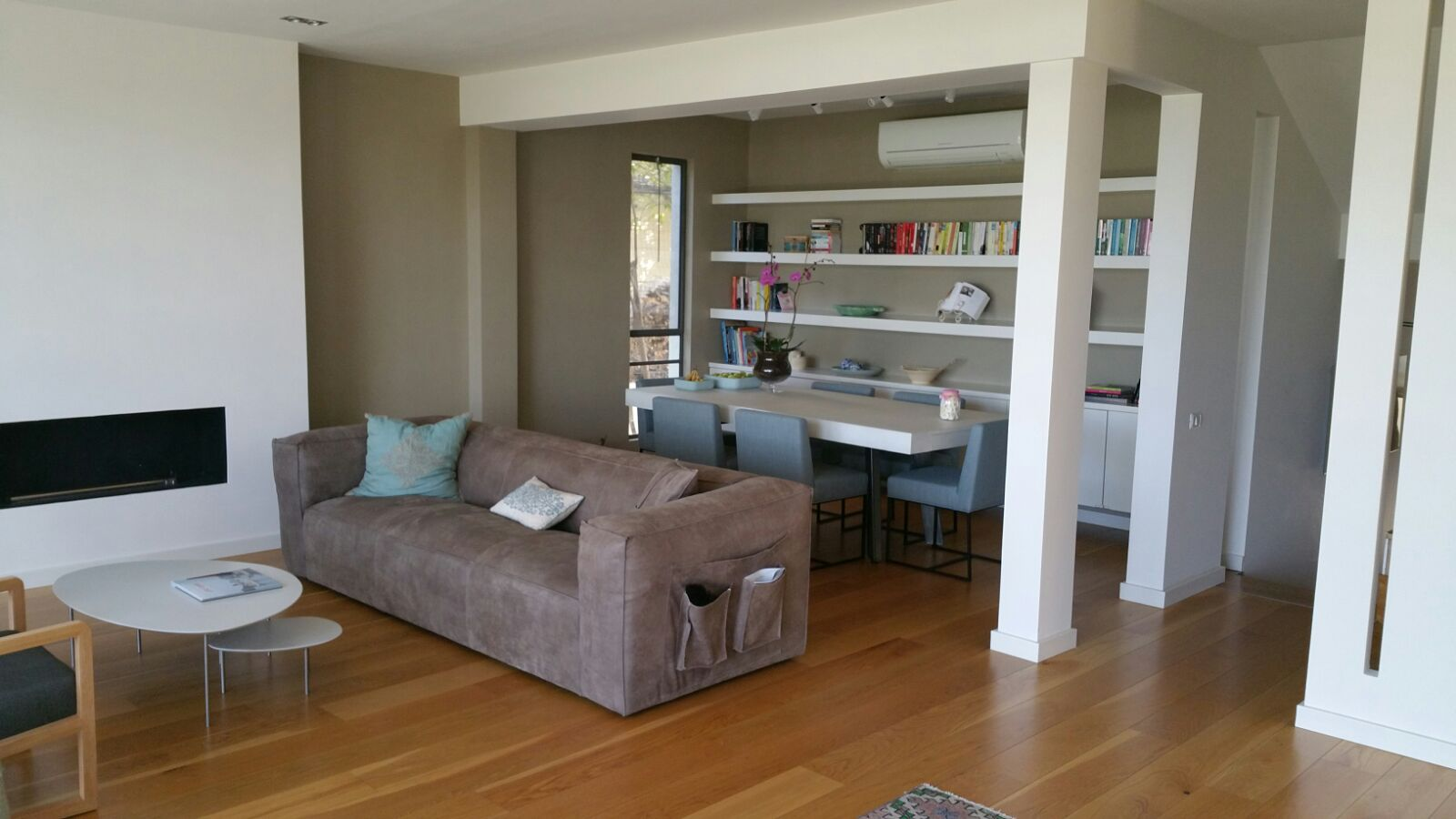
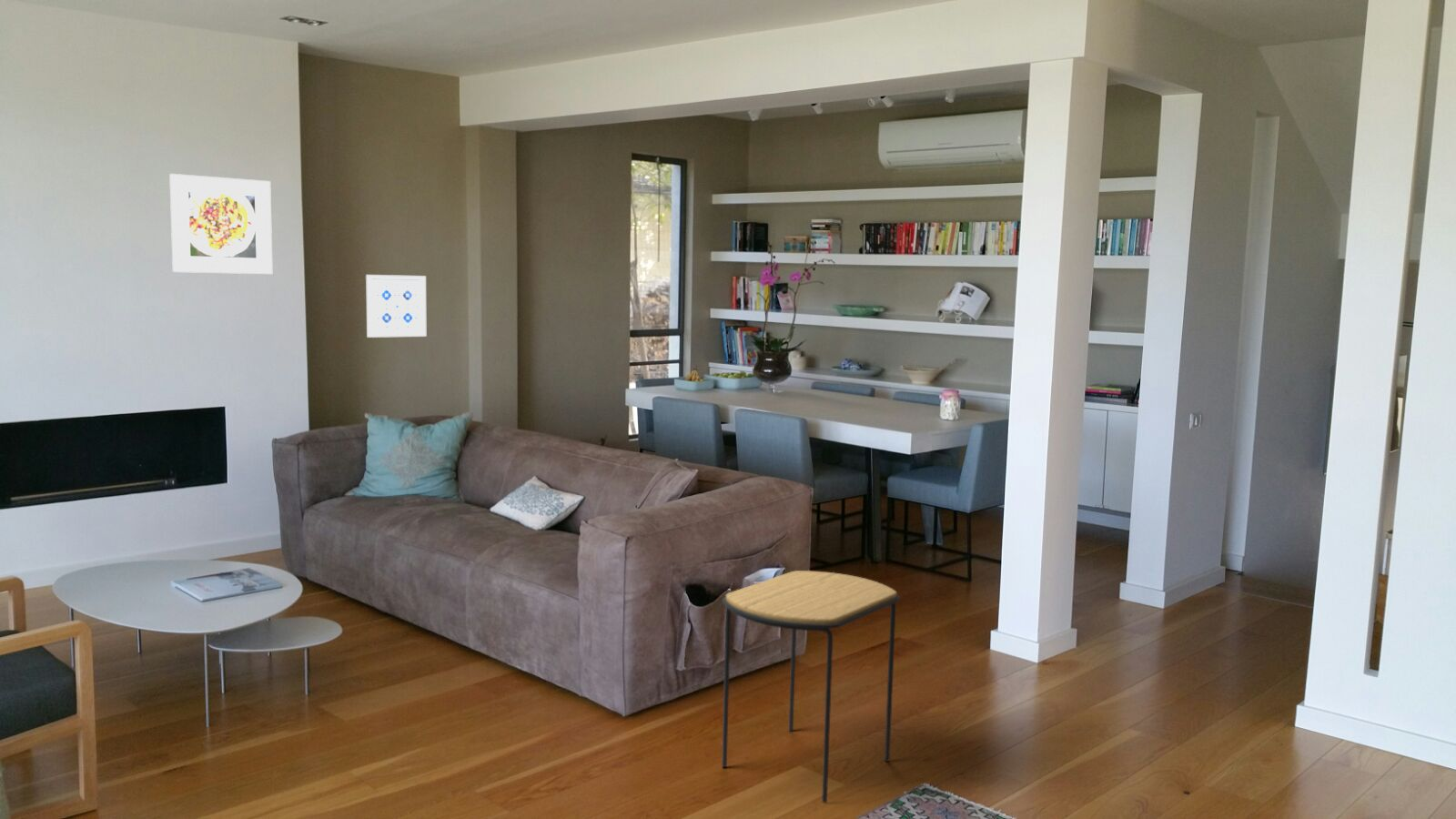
+ wall art [365,274,428,339]
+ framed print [168,173,273,275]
+ side table [721,570,901,804]
